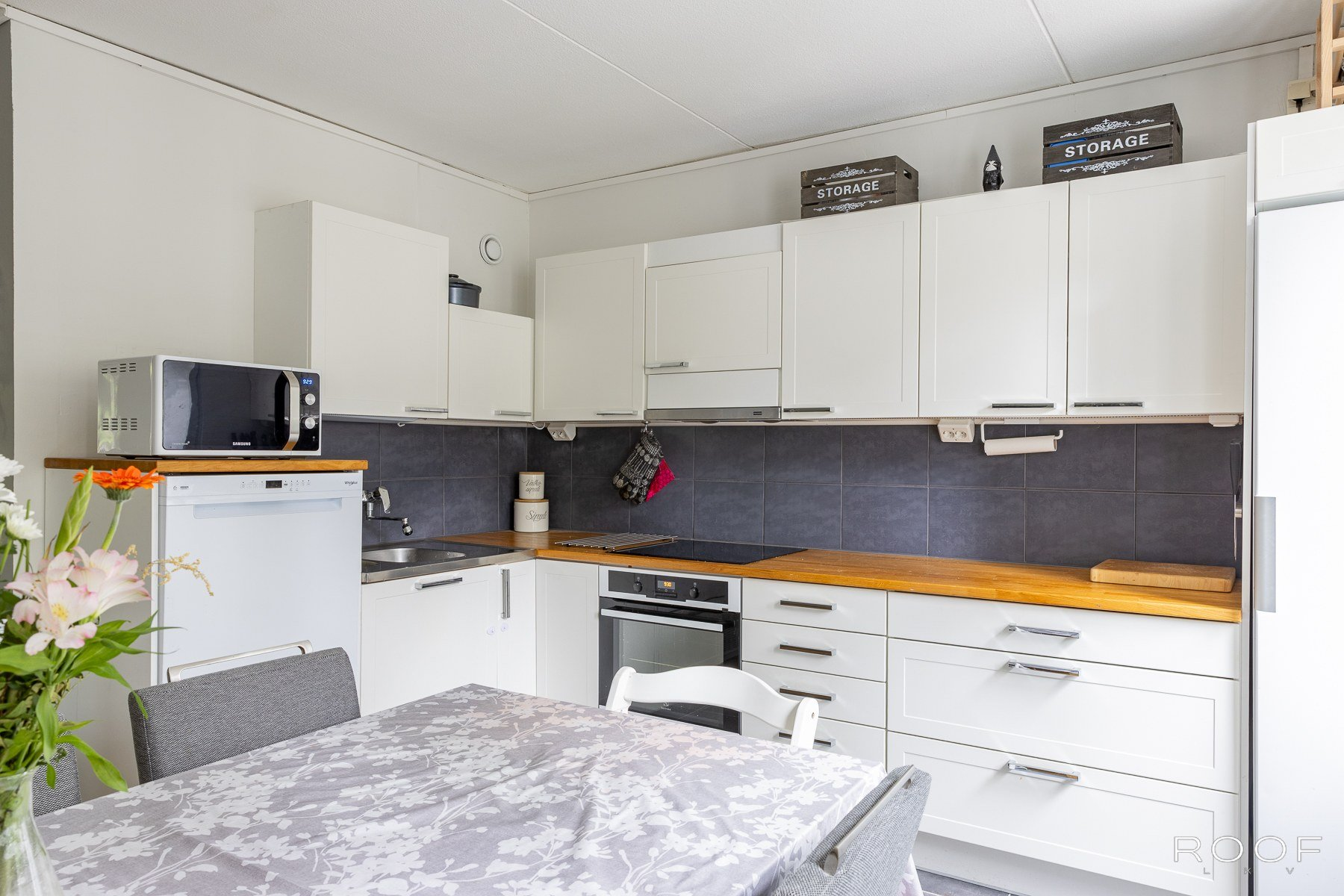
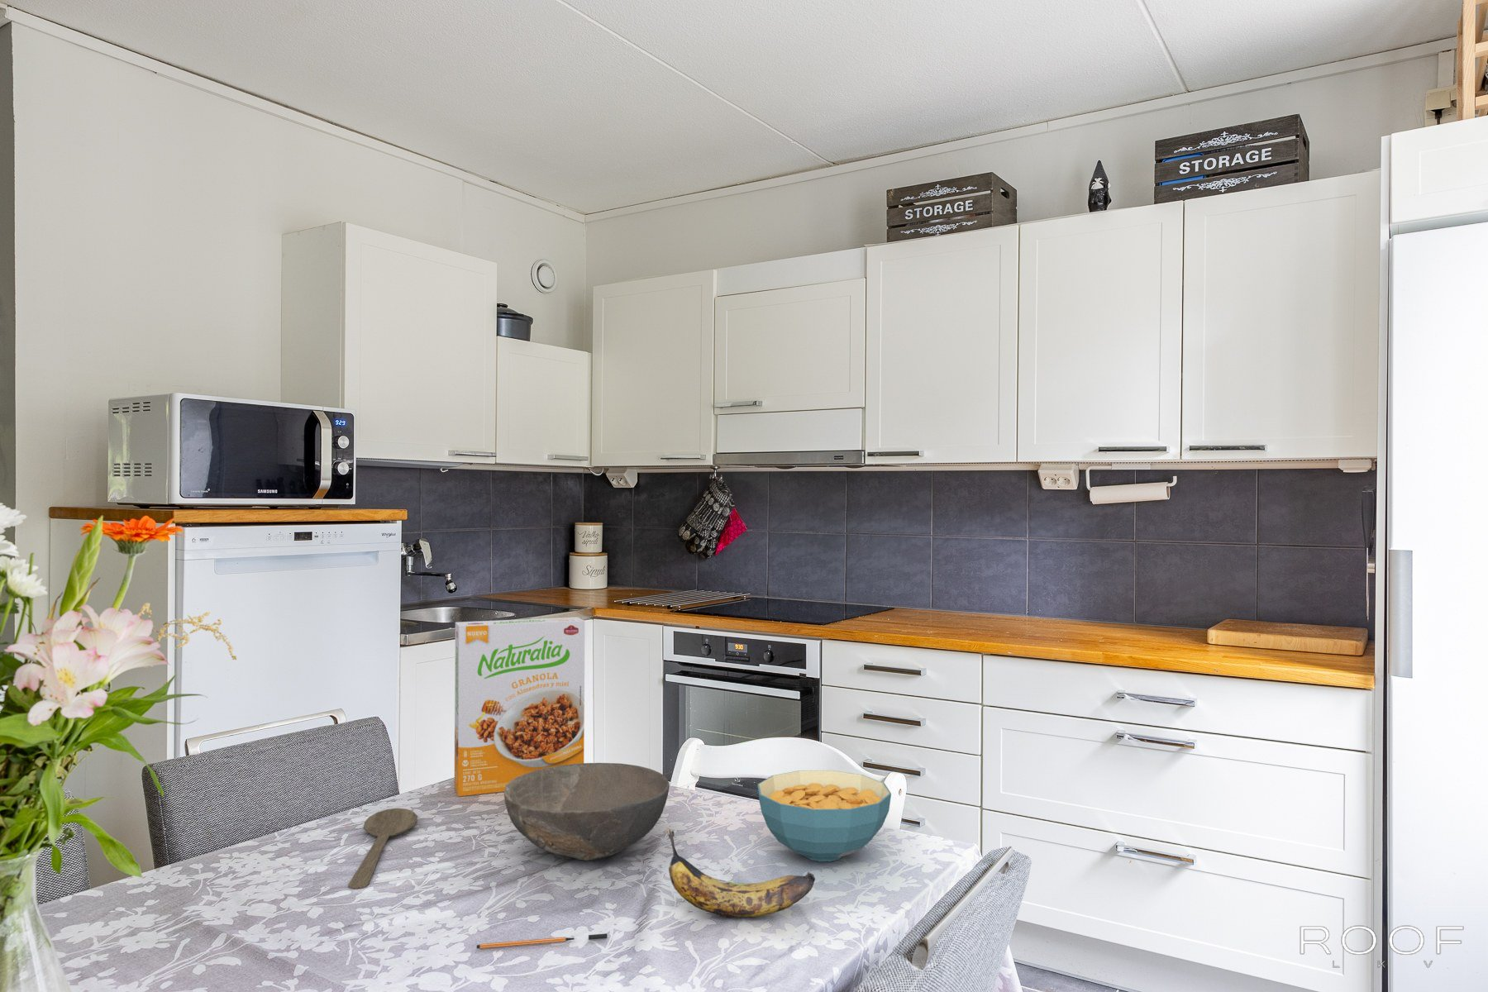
+ bowl [504,762,671,861]
+ cereal bowl [756,769,892,862]
+ banana [665,827,816,919]
+ cereal box [454,617,586,797]
+ pen [476,932,609,950]
+ wooden spoon [348,807,418,889]
